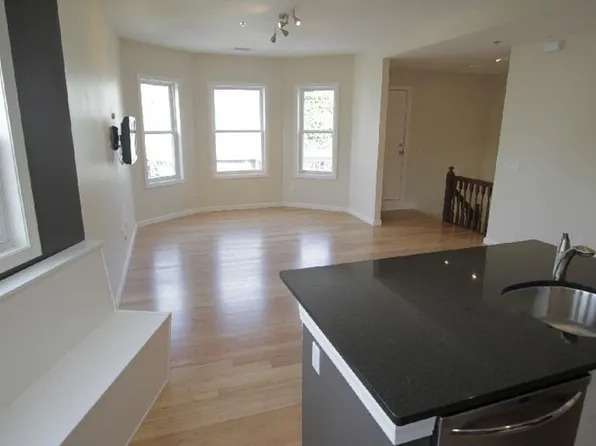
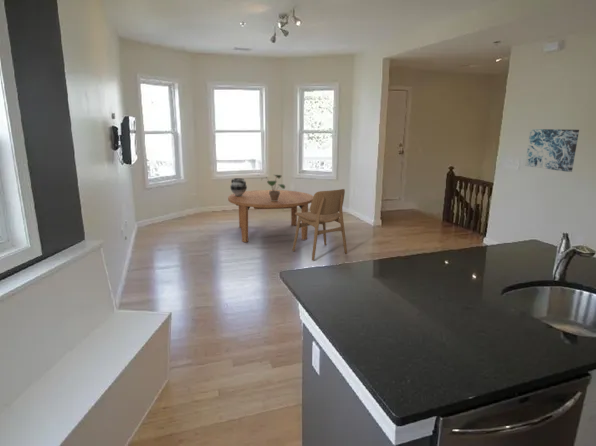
+ potted plant [260,174,286,201]
+ dining table [227,189,314,243]
+ wall art [524,128,580,173]
+ dining chair [291,188,348,262]
+ ceramic pot [229,177,248,196]
